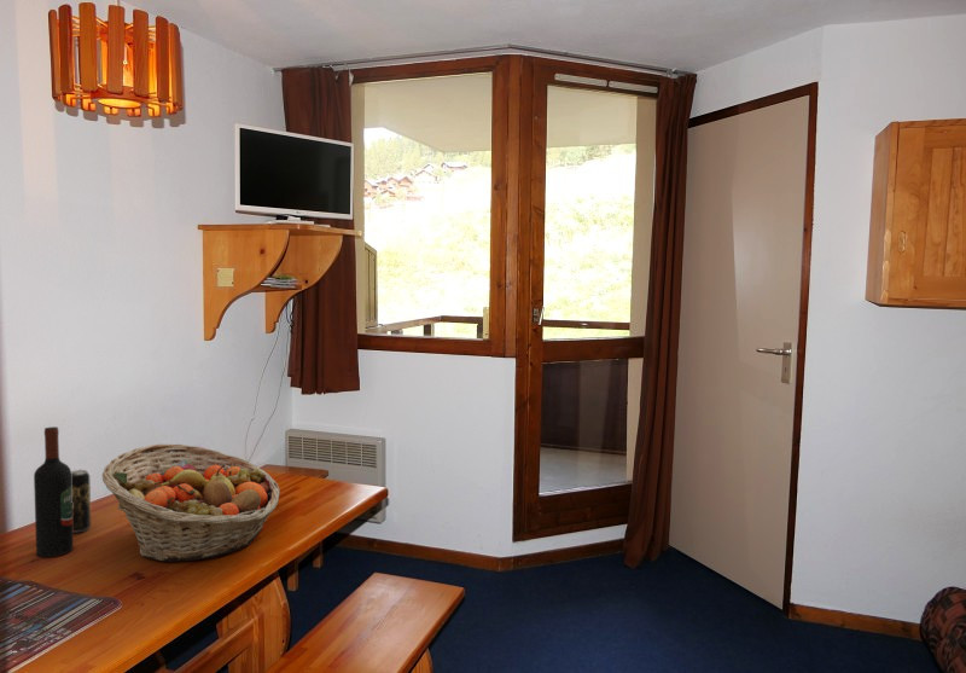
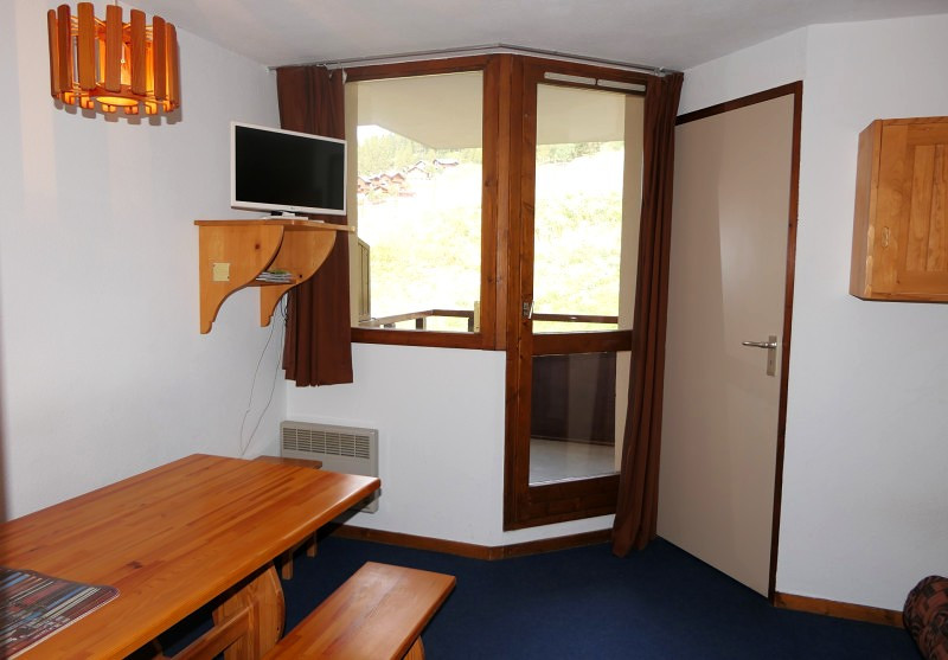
- wine bottle [33,425,75,558]
- beverage can [71,469,92,534]
- fruit basket [101,442,281,563]
